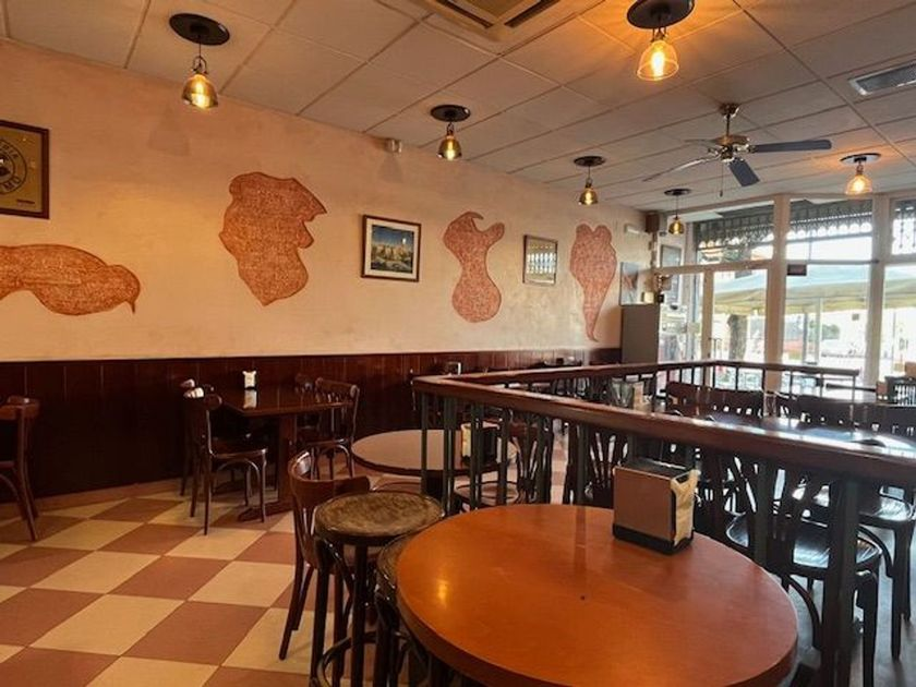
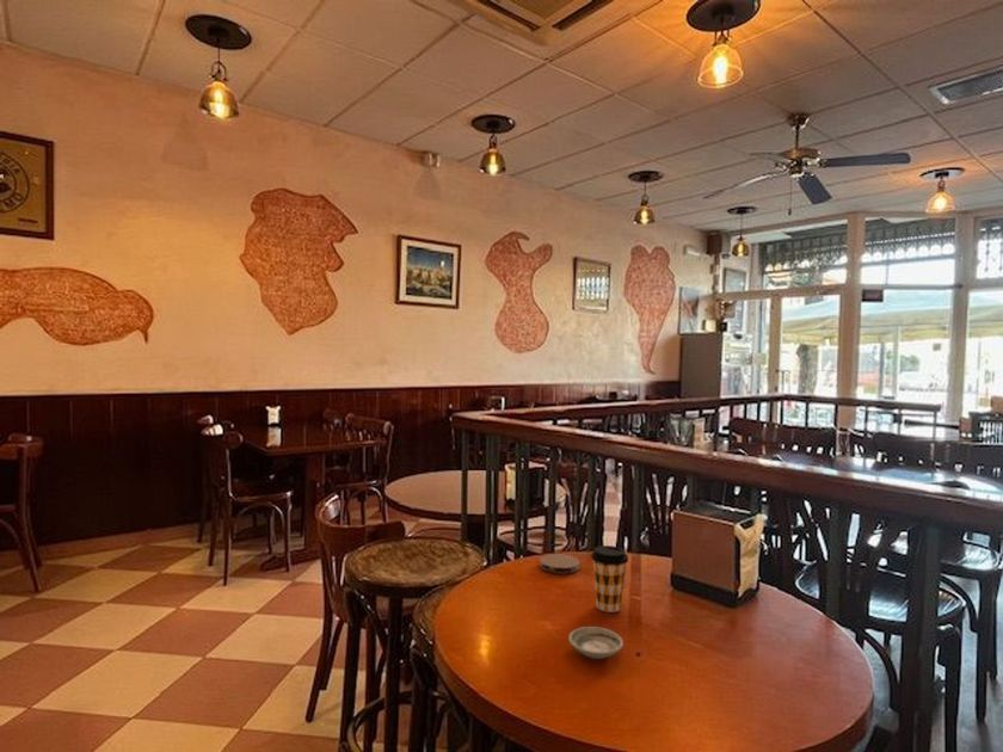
+ saucer [567,625,624,660]
+ coaster [539,553,582,574]
+ coffee cup [590,544,629,614]
